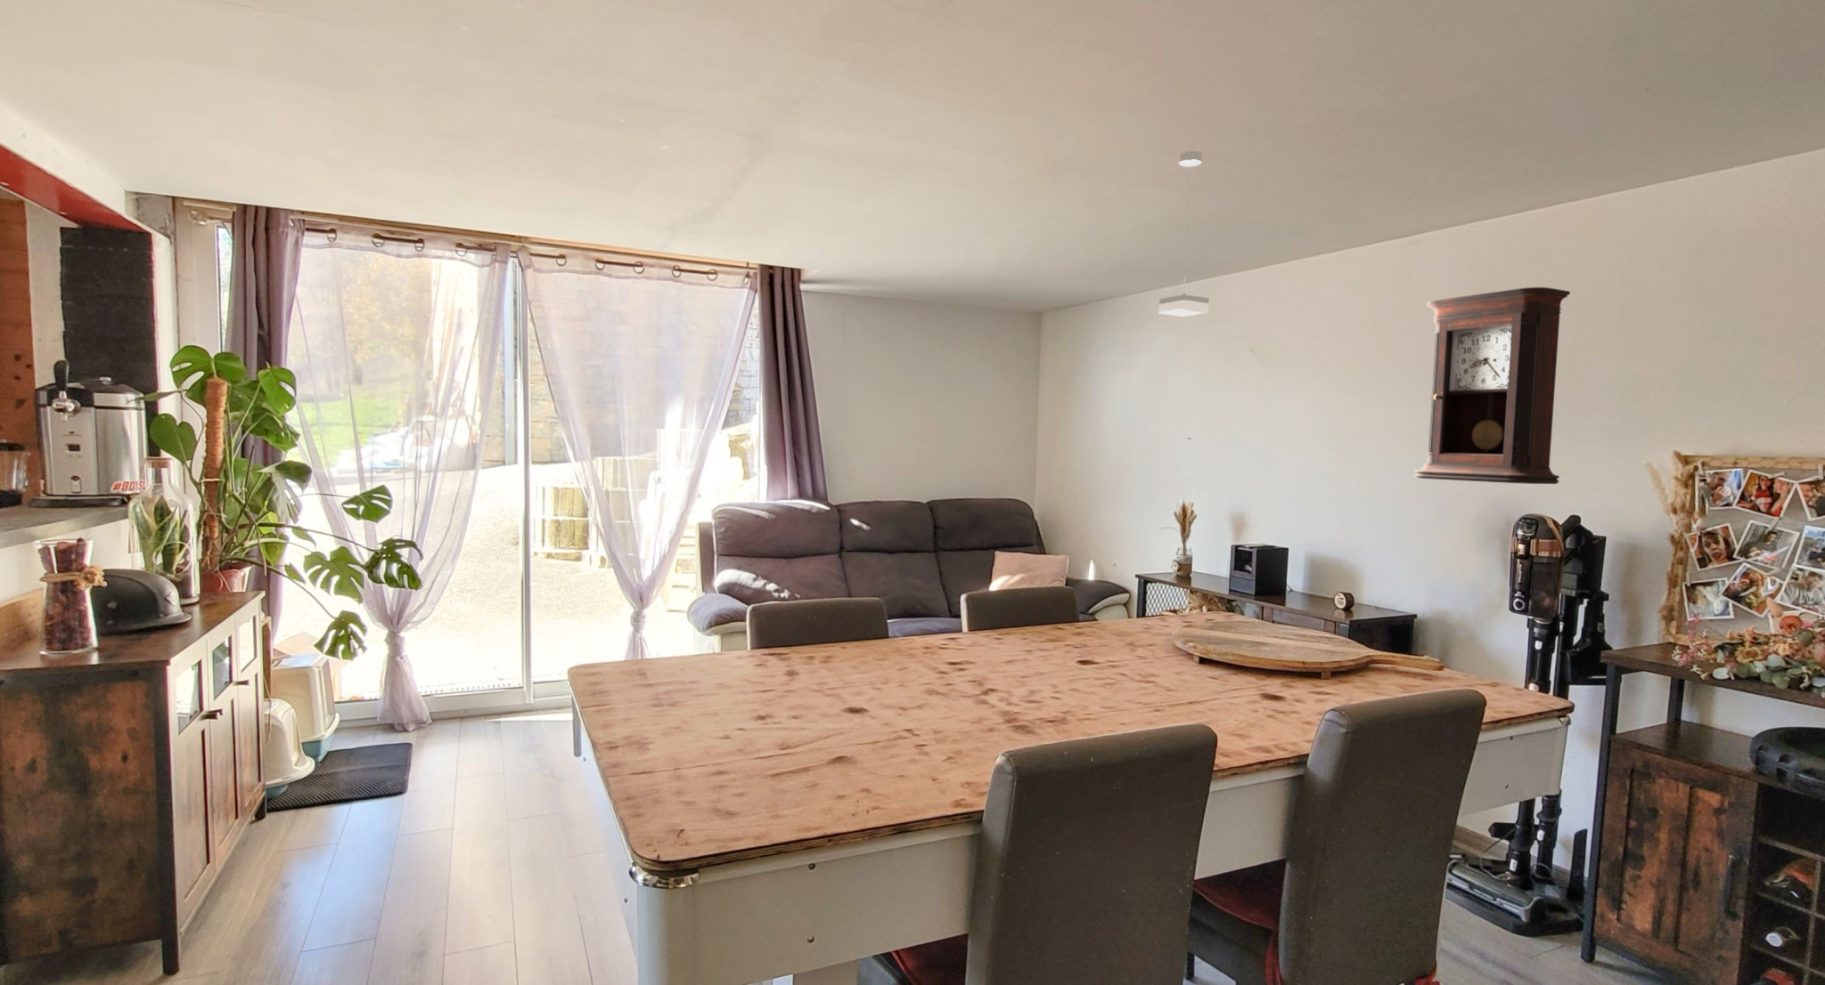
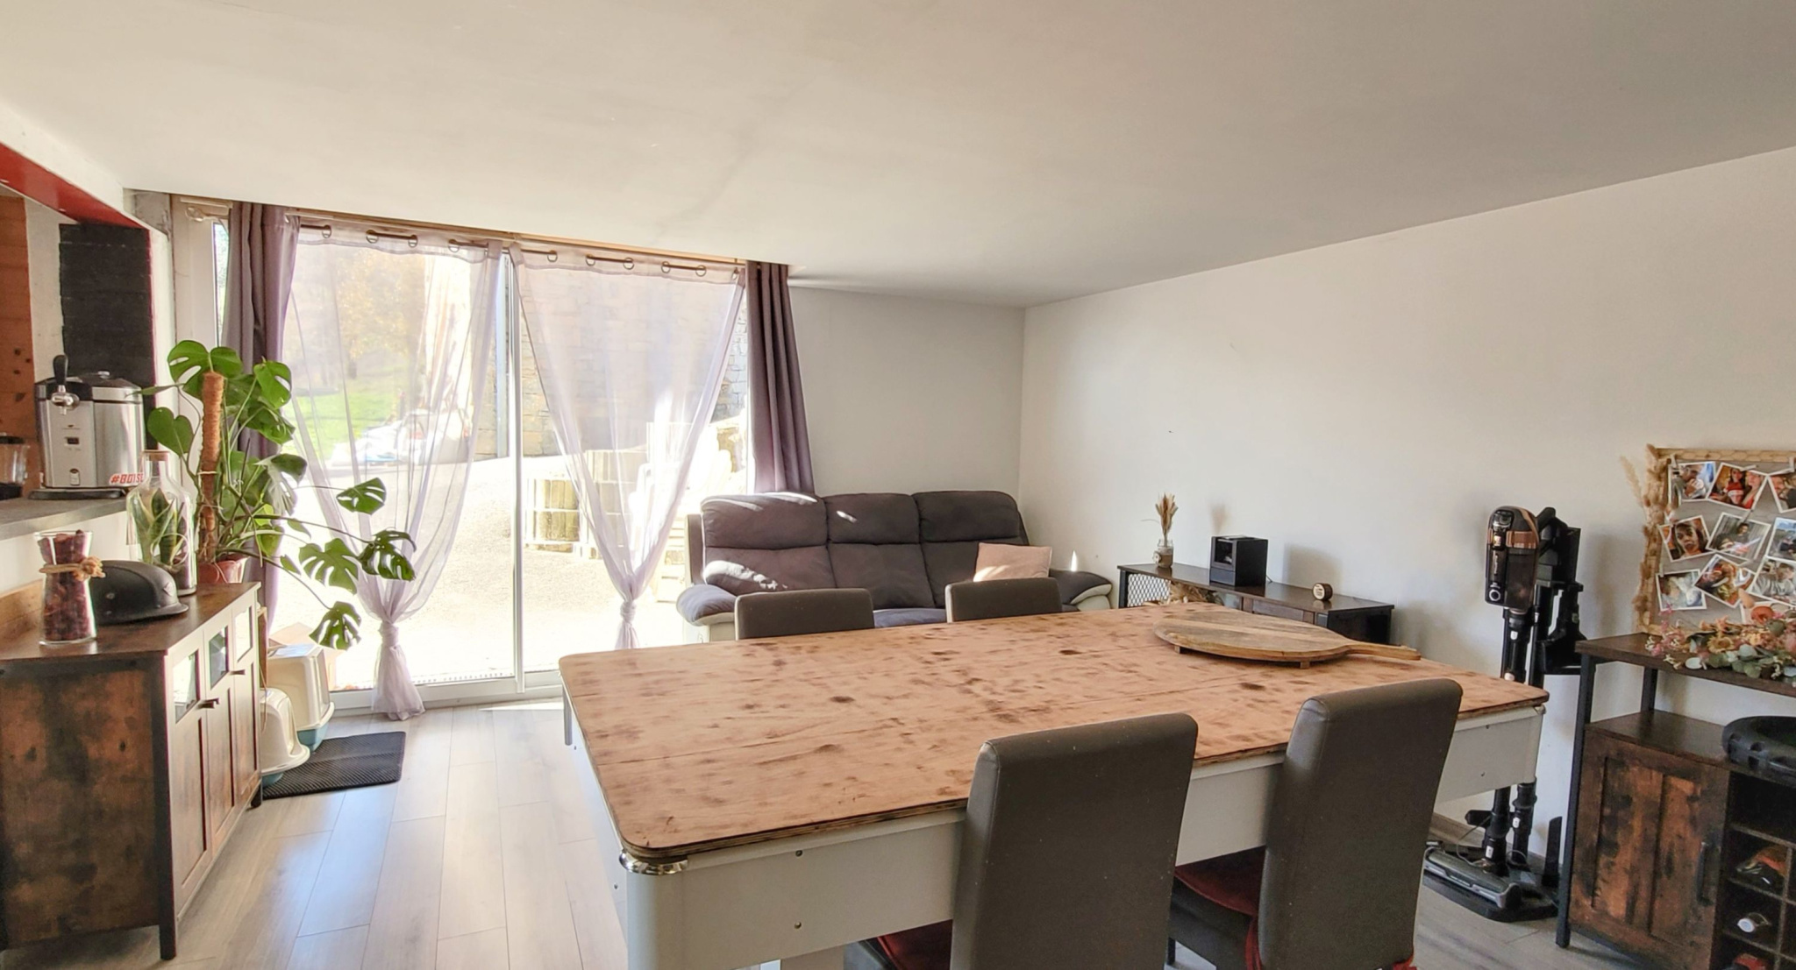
- pendulum clock [1413,286,1571,485]
- pendant lamp [1158,150,1211,318]
